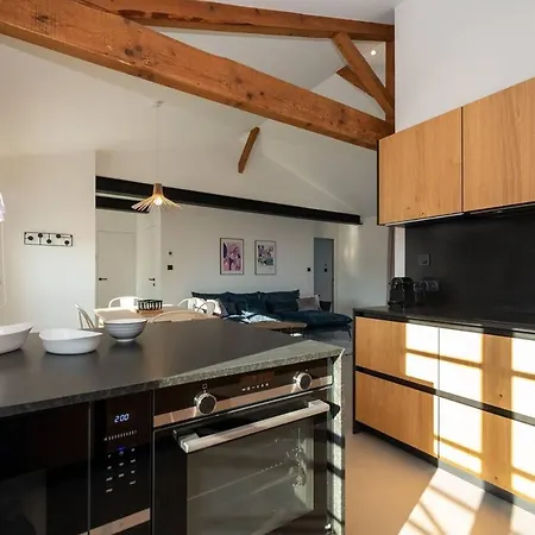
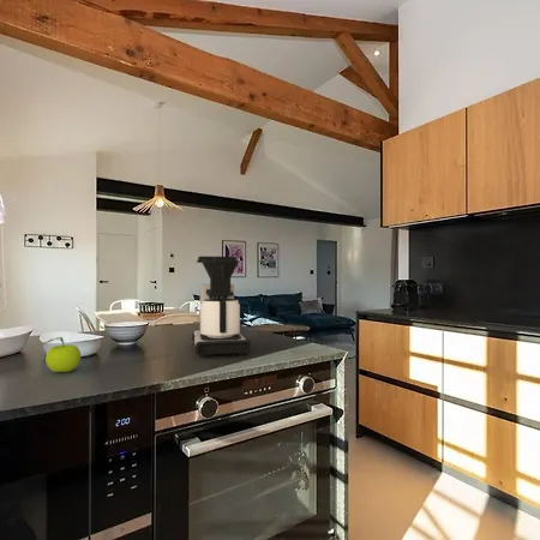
+ coffee maker [190,256,251,359]
+ fruit [32,336,82,373]
